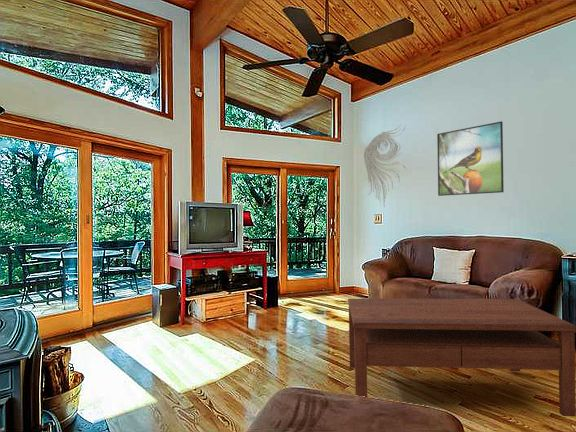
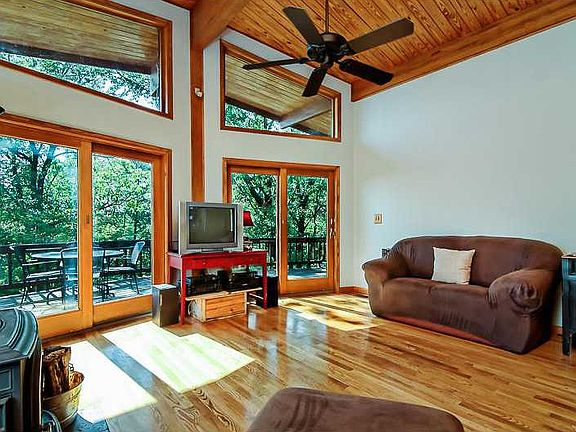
- wall sculpture [363,124,407,208]
- coffee table [347,297,576,417]
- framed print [436,120,505,197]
